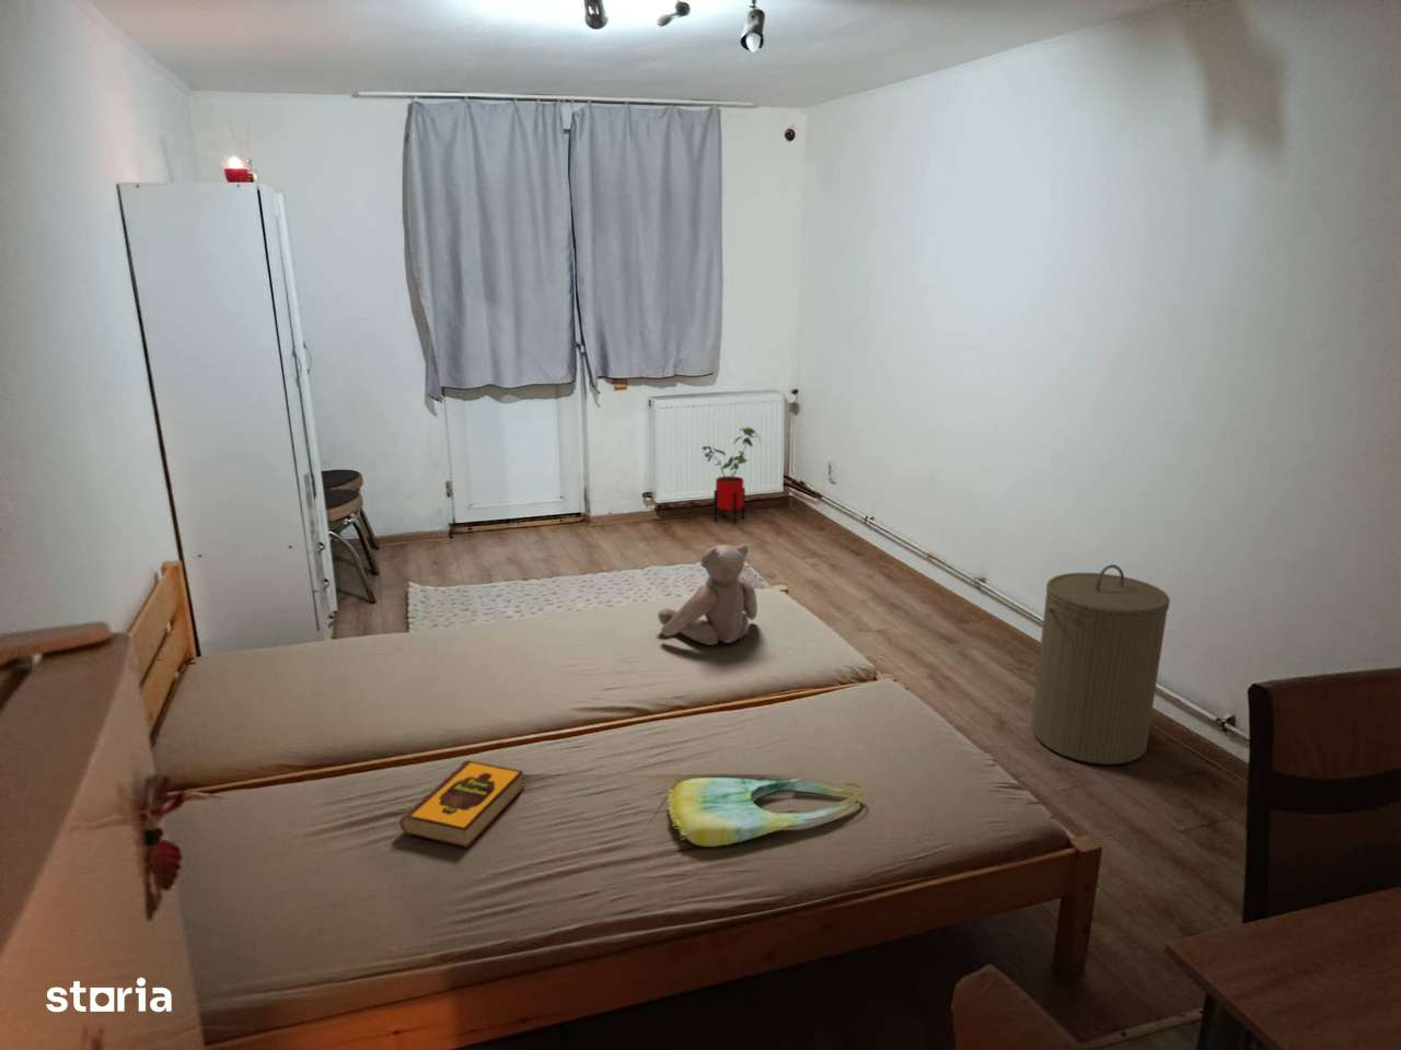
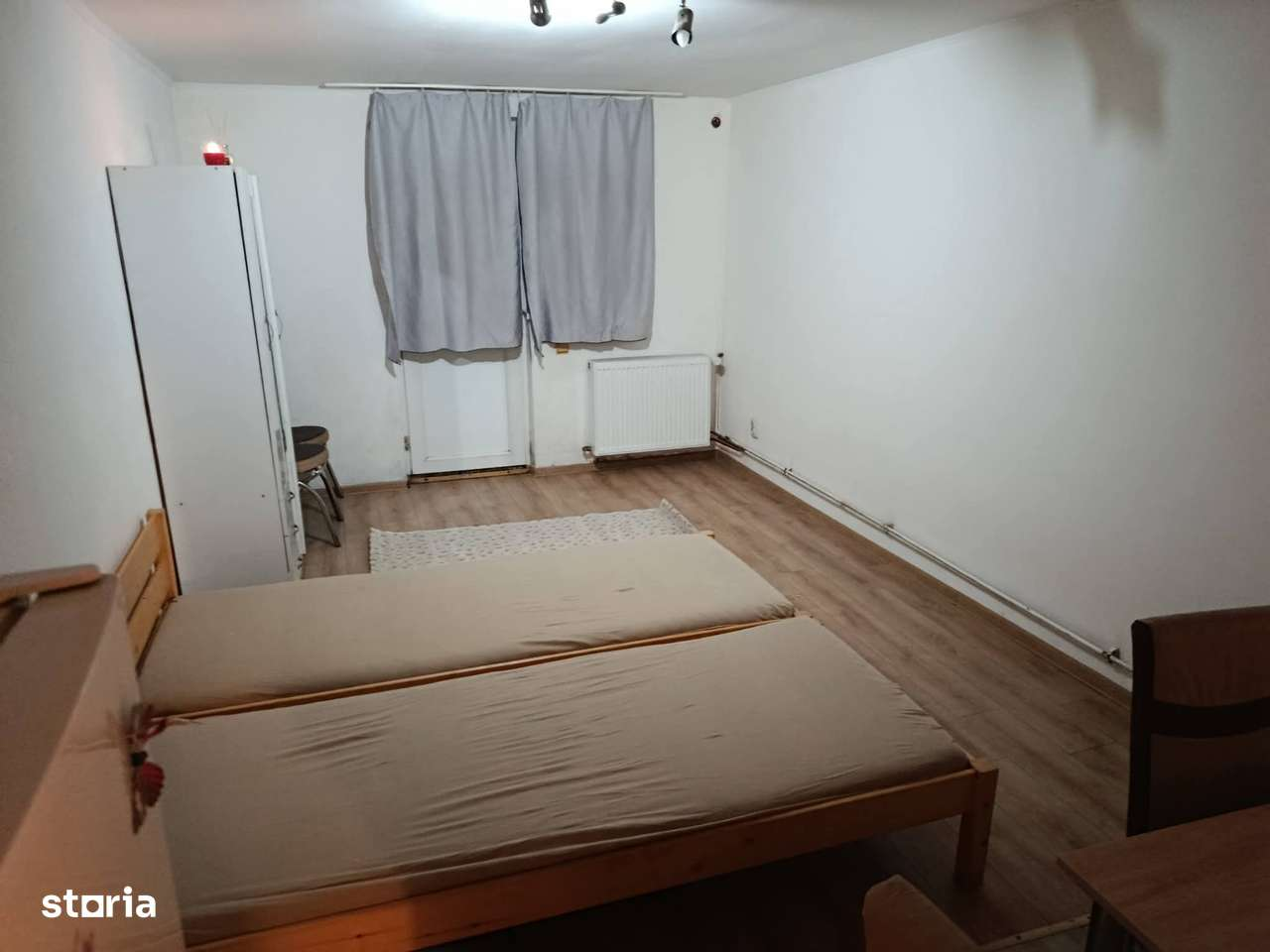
- hardback book [398,759,525,849]
- laundry hamper [1031,564,1172,765]
- tote bag [664,776,865,848]
- house plant [700,426,762,525]
- teddy bear [656,544,759,646]
